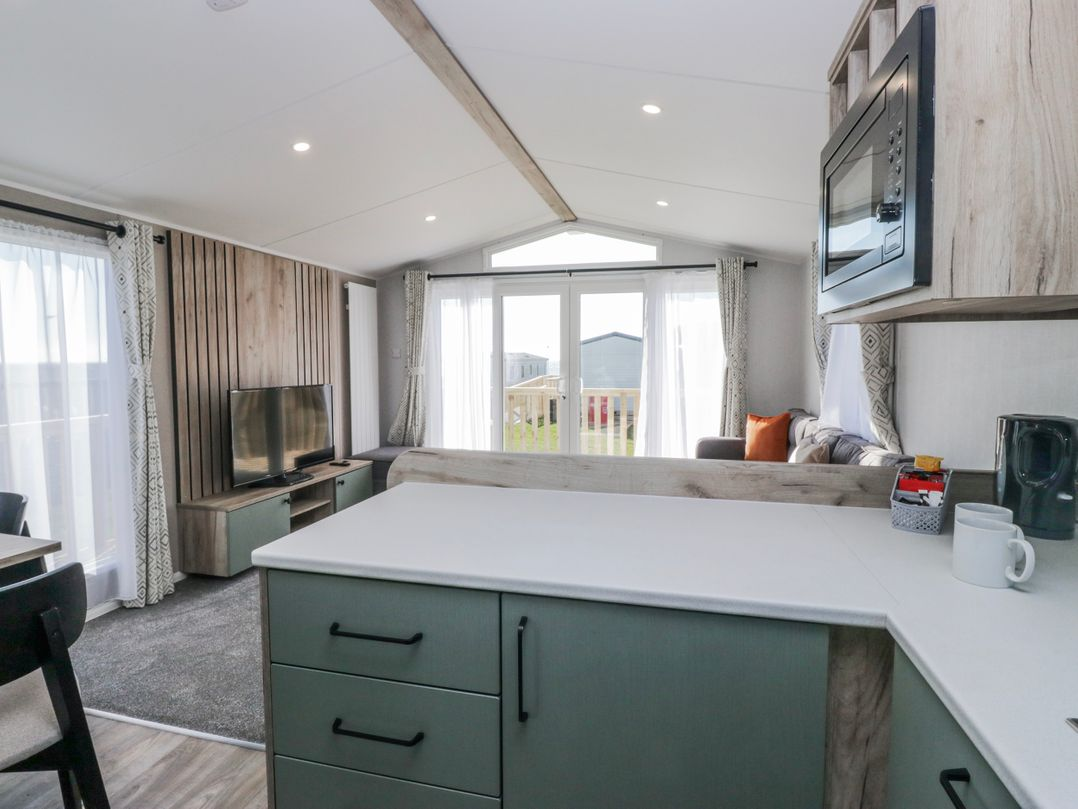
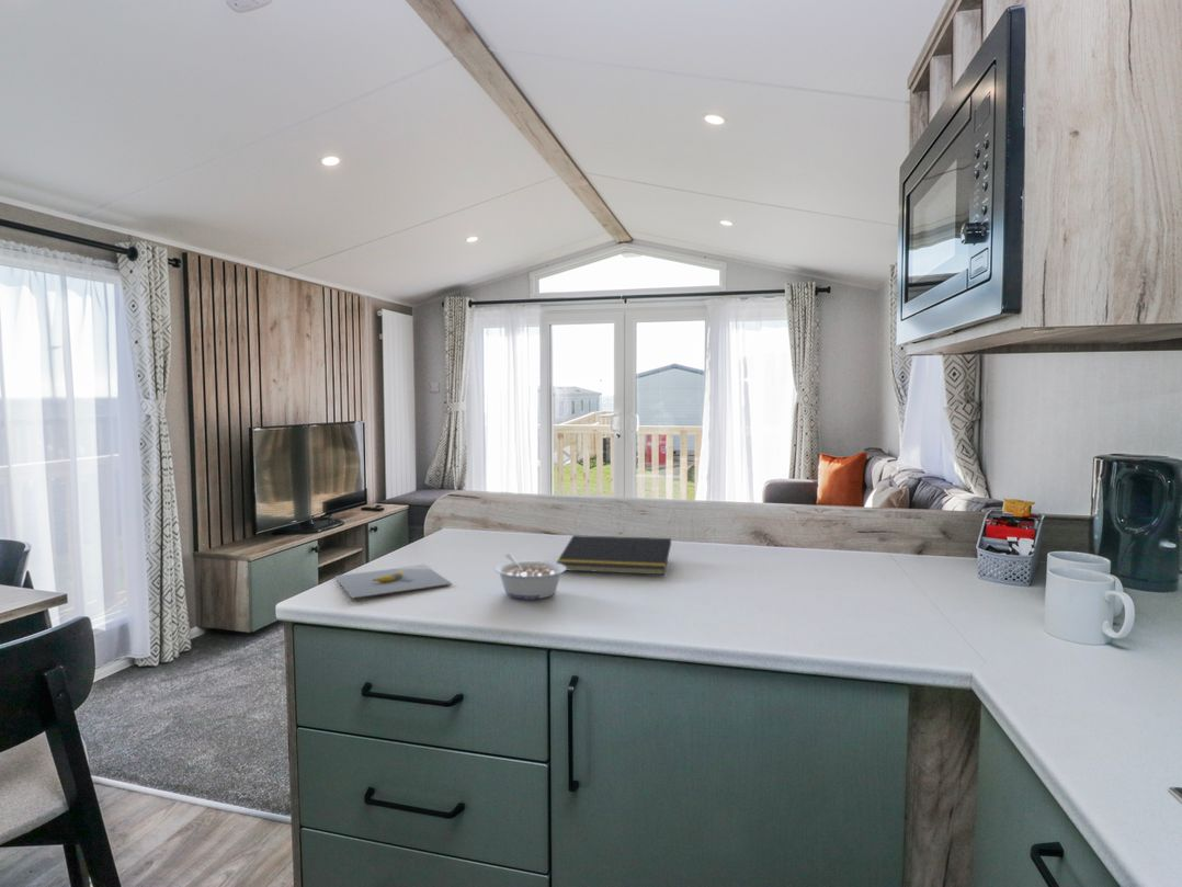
+ legume [493,553,567,600]
+ banana [334,568,453,600]
+ notepad [556,534,672,576]
